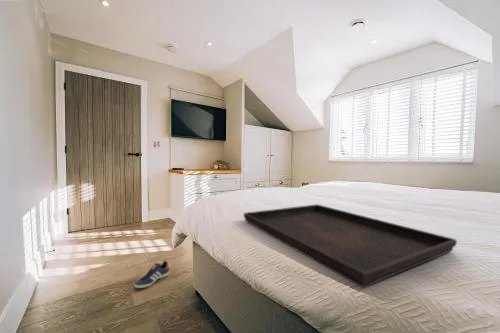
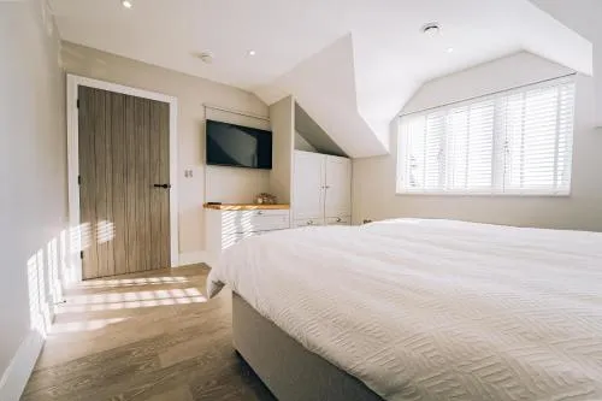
- serving tray [243,203,458,289]
- sneaker [134,260,170,289]
